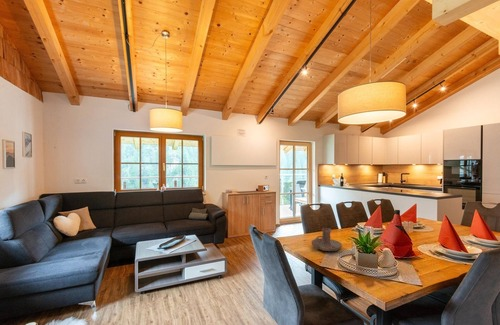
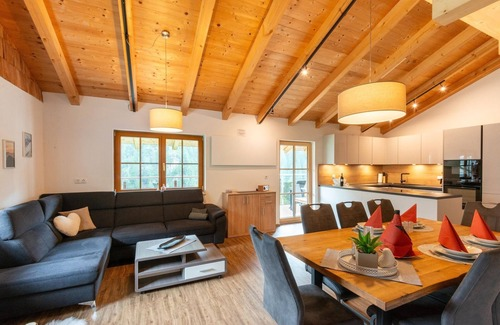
- candle holder [311,227,343,252]
